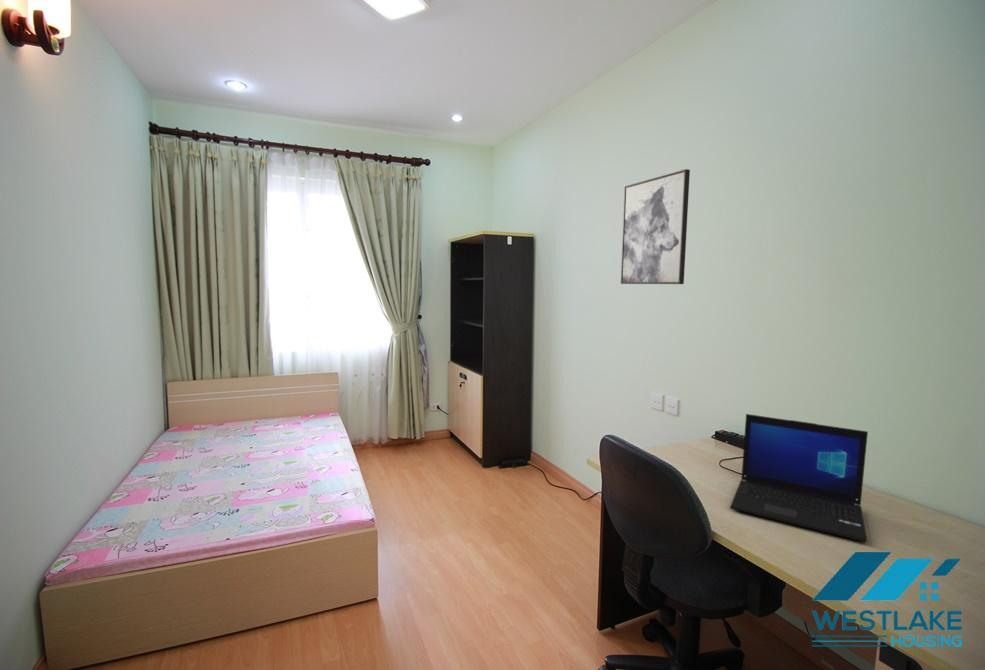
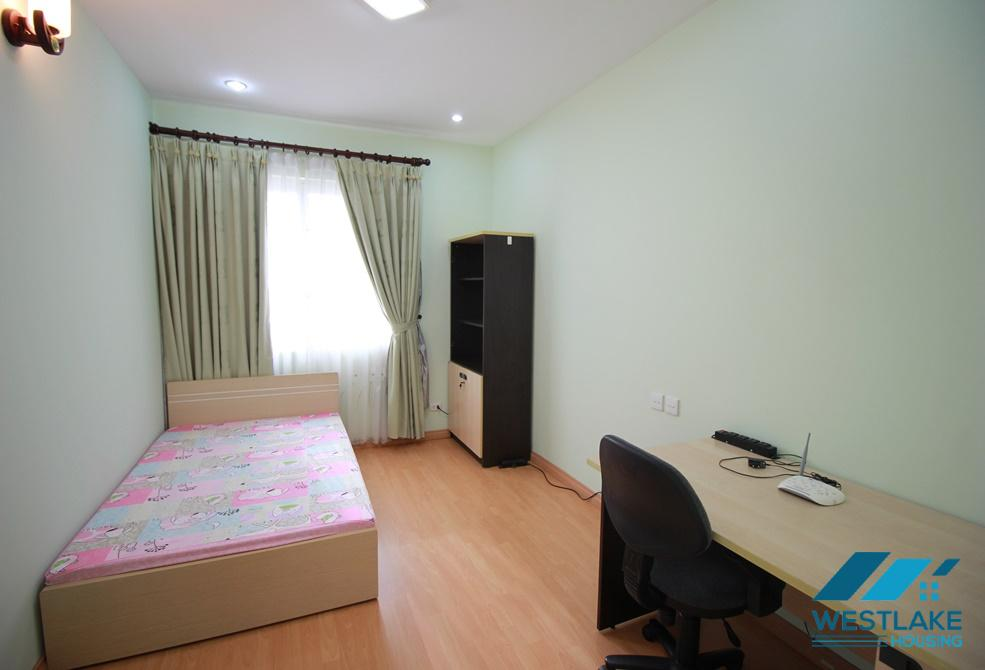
- laptop [729,413,869,543]
- wall art [620,168,691,285]
